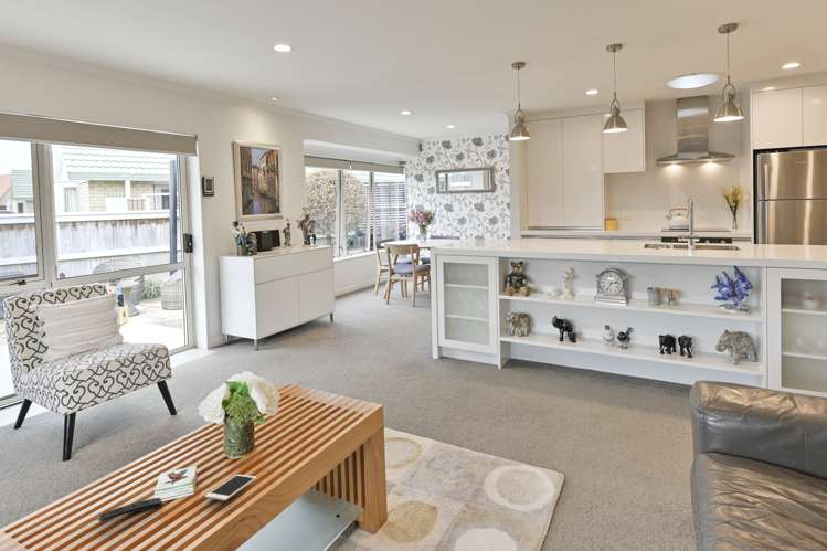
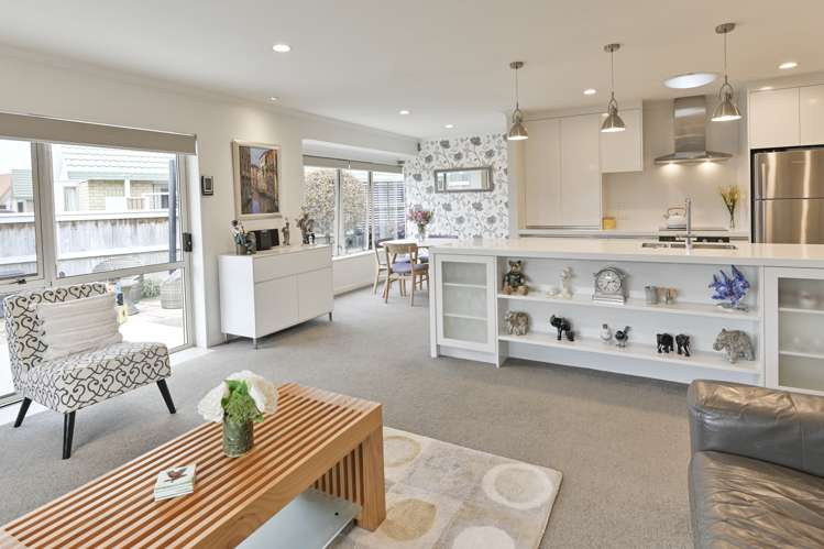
- cell phone [204,474,257,502]
- remote control [96,497,163,522]
